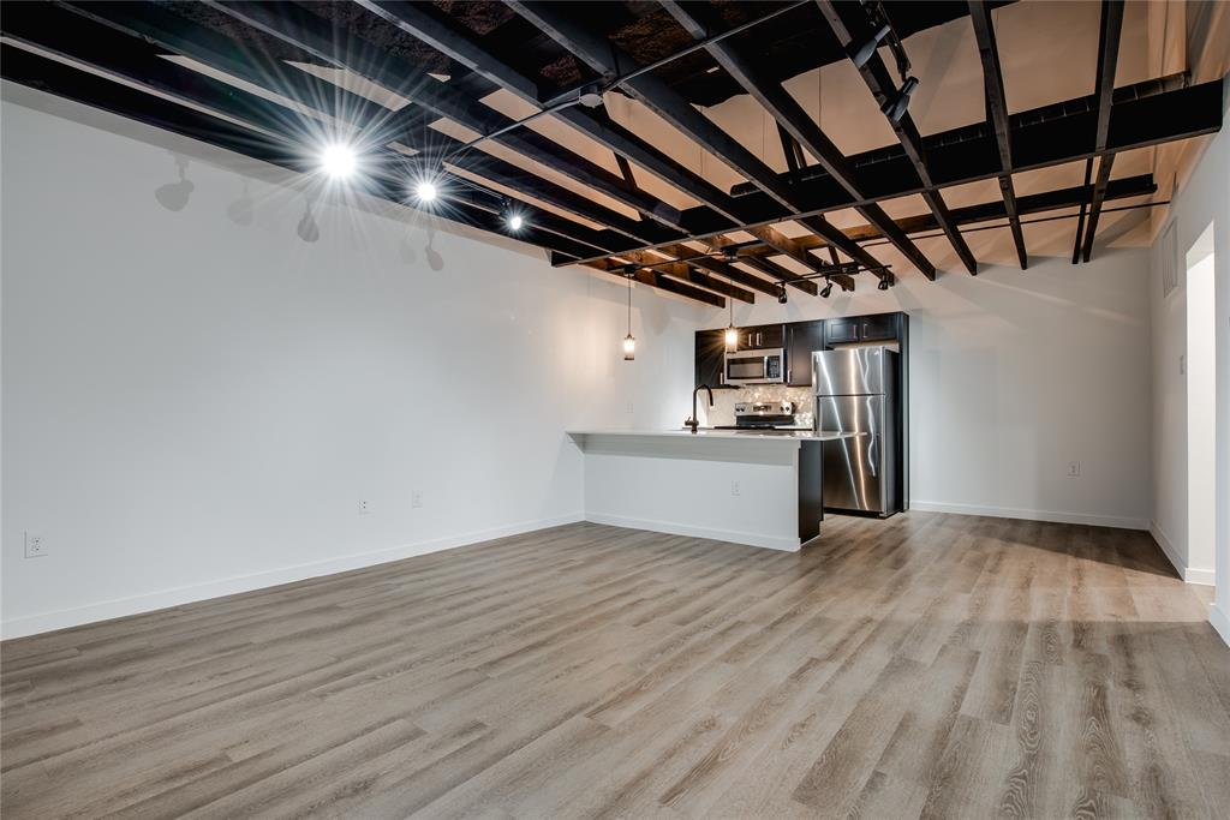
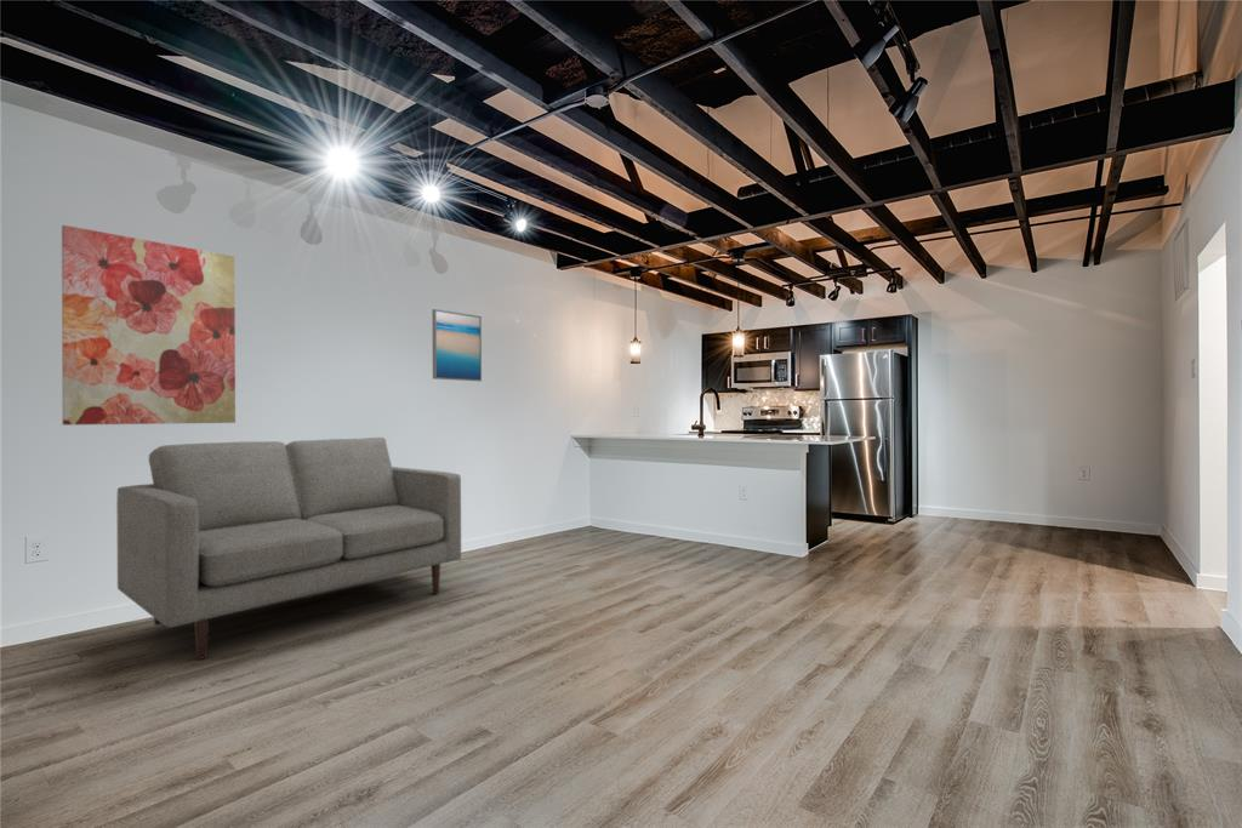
+ sofa [115,436,462,661]
+ wall art [431,308,483,382]
+ wall art [61,224,237,427]
